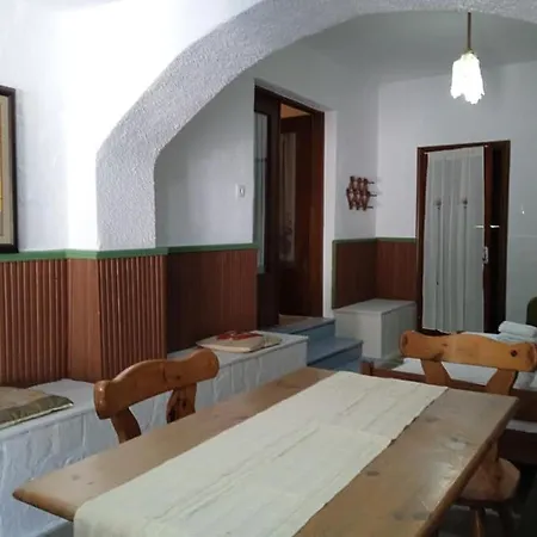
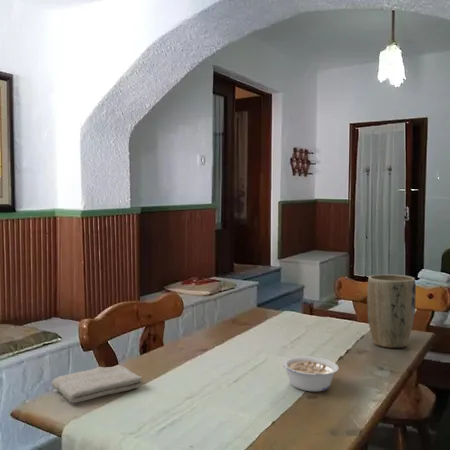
+ legume [281,355,339,392]
+ washcloth [50,364,143,404]
+ plant pot [366,274,417,349]
